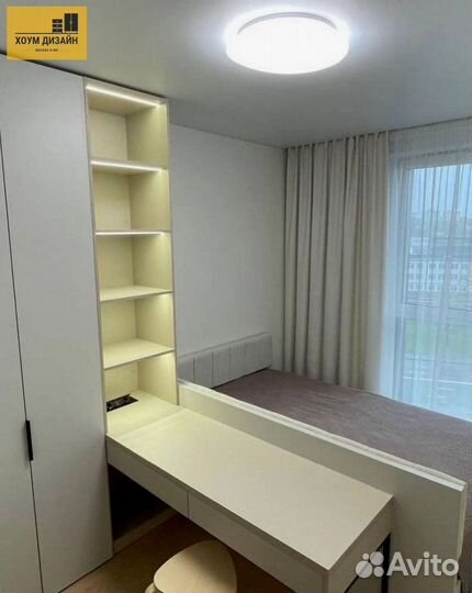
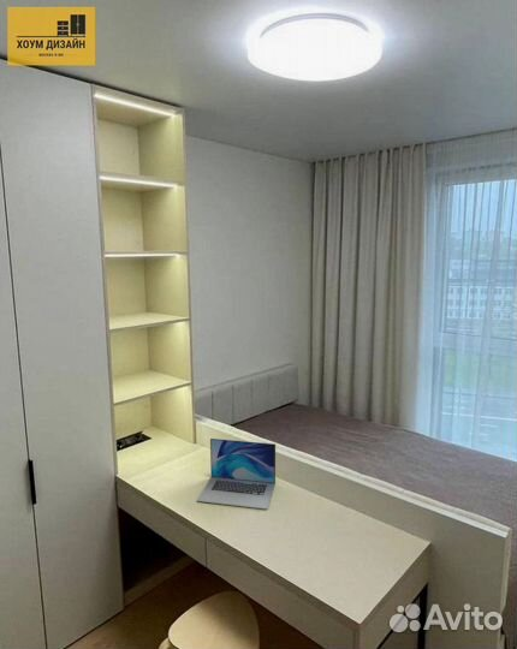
+ laptop [196,437,277,511]
